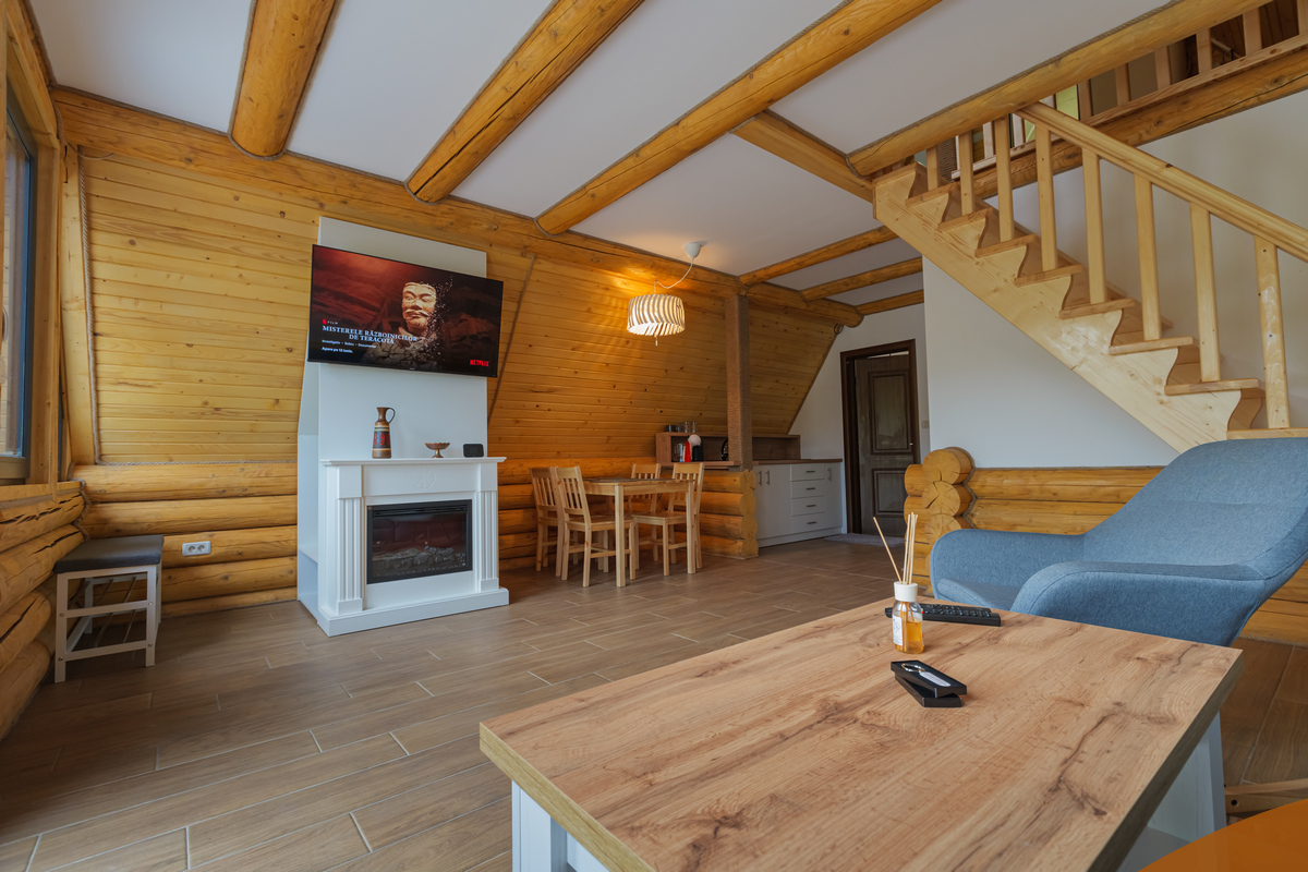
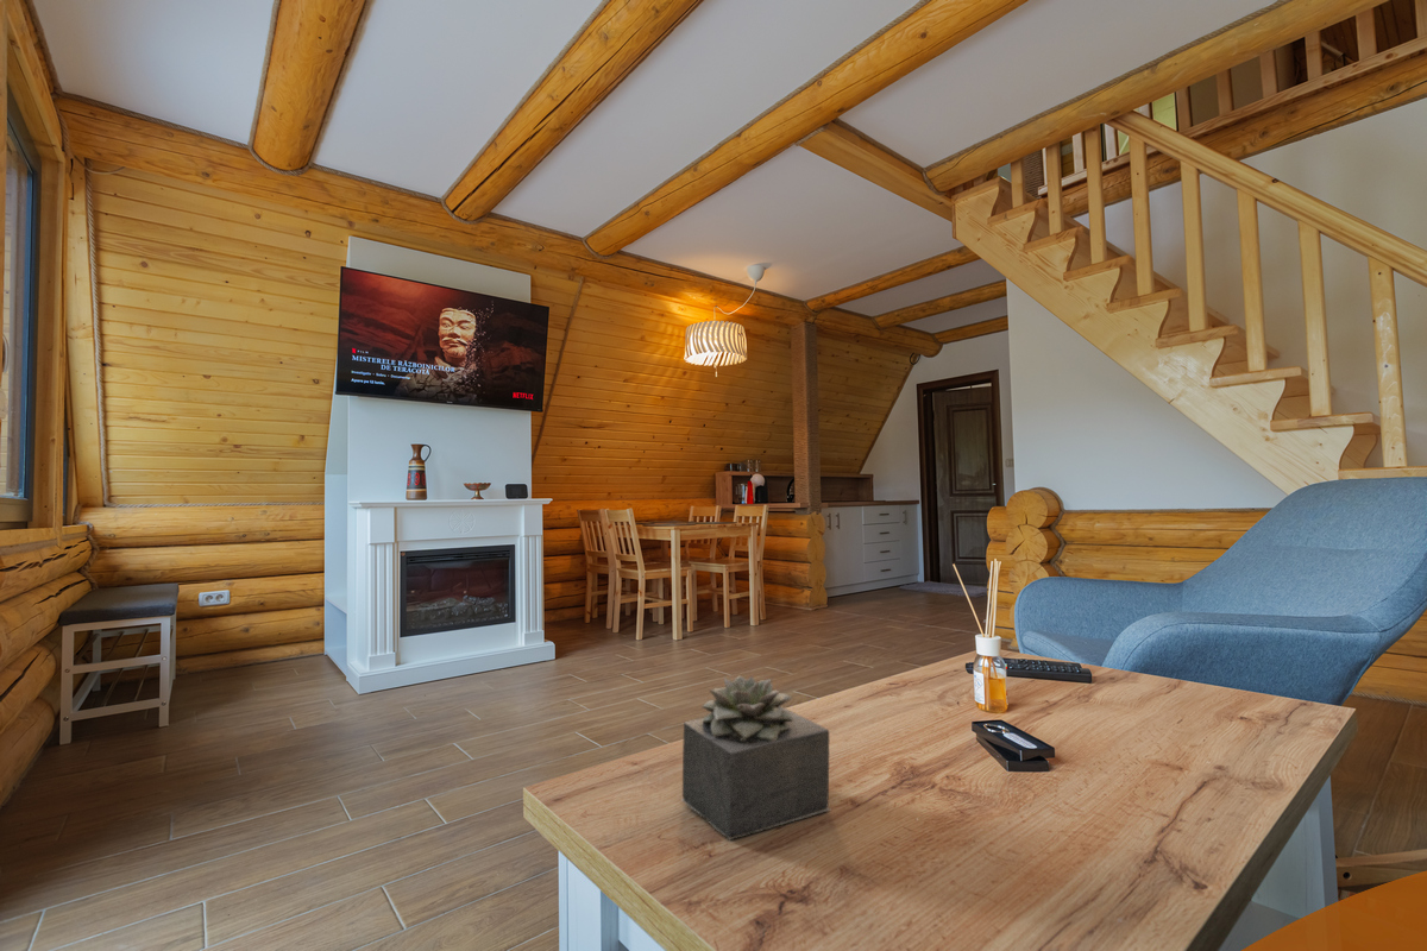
+ succulent plant [679,674,831,840]
